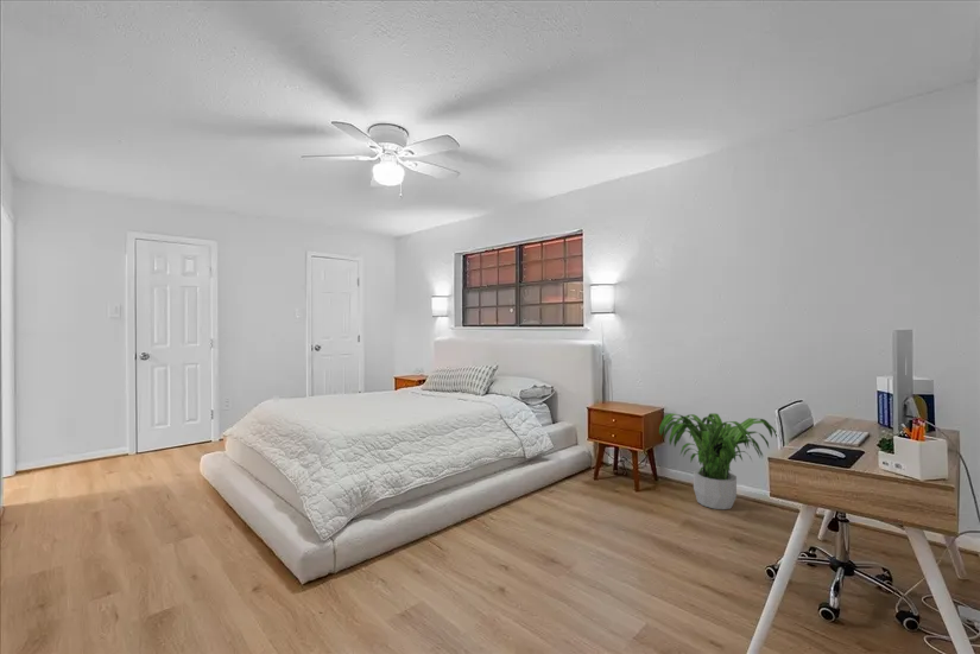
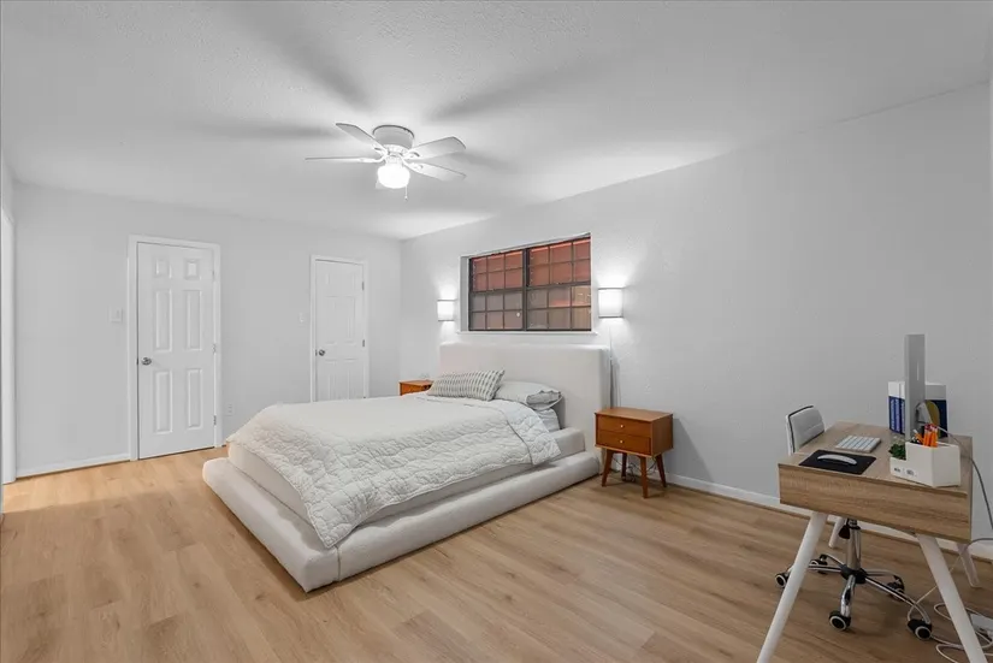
- potted plant [658,412,778,510]
